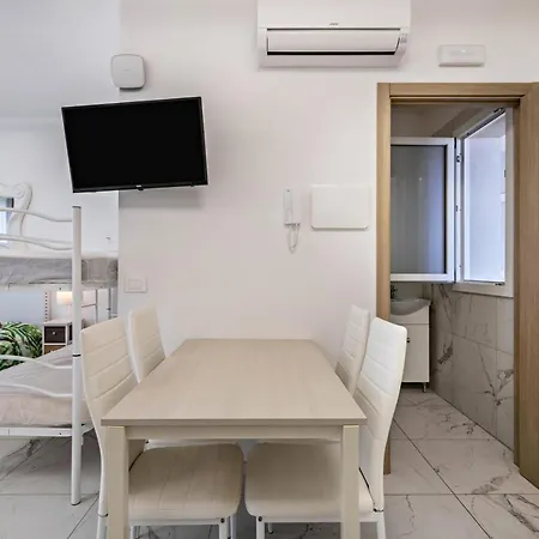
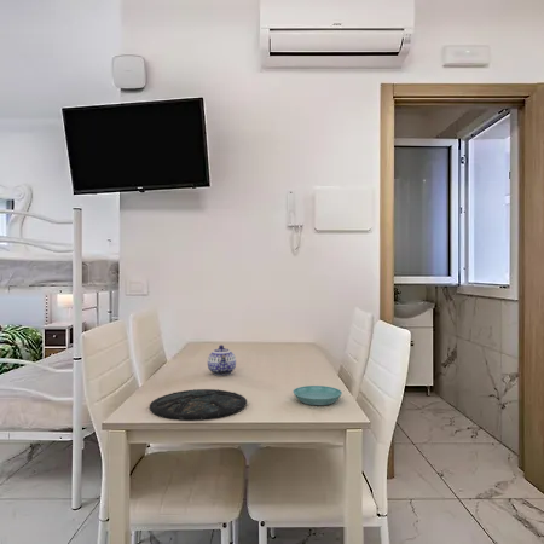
+ teapot [207,343,237,376]
+ saucer [291,384,343,406]
+ plate [149,388,248,422]
